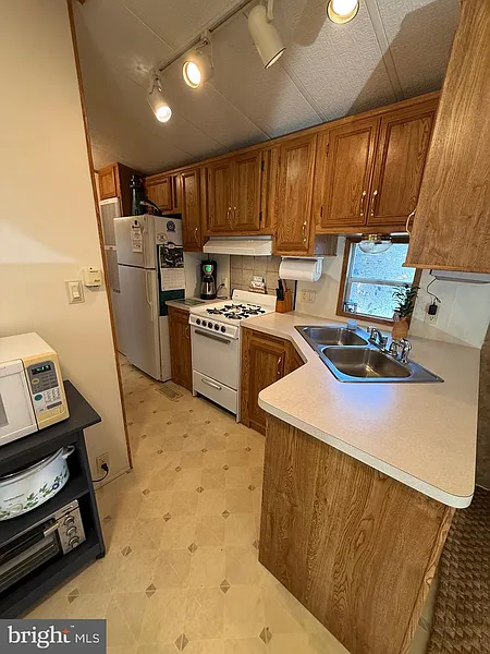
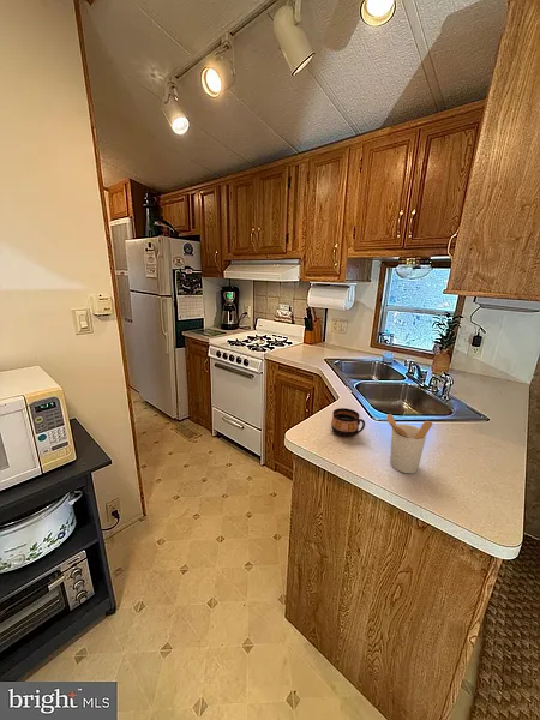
+ cup [330,407,366,439]
+ utensil holder [384,413,433,474]
